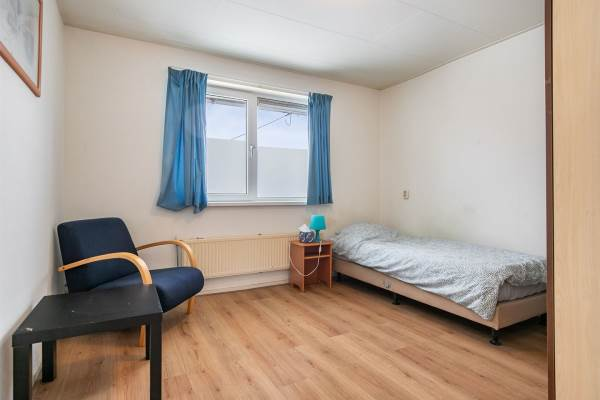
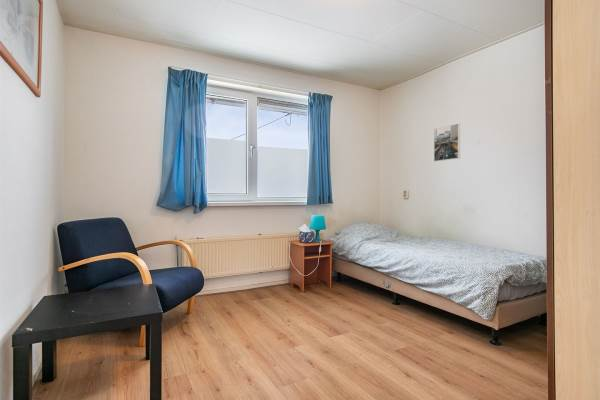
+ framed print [433,123,461,162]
